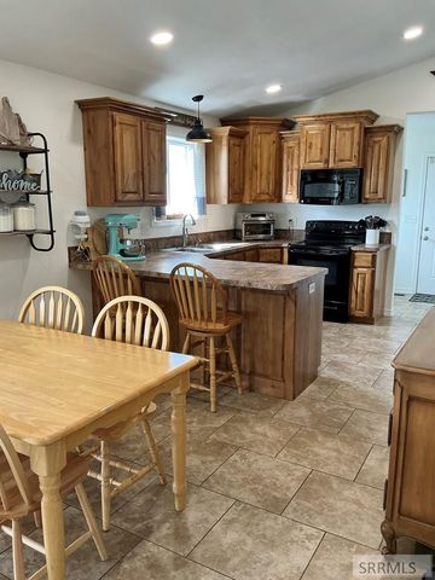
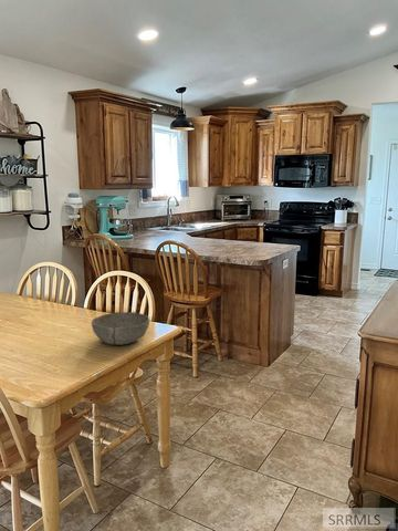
+ bowl [91,311,150,346]
